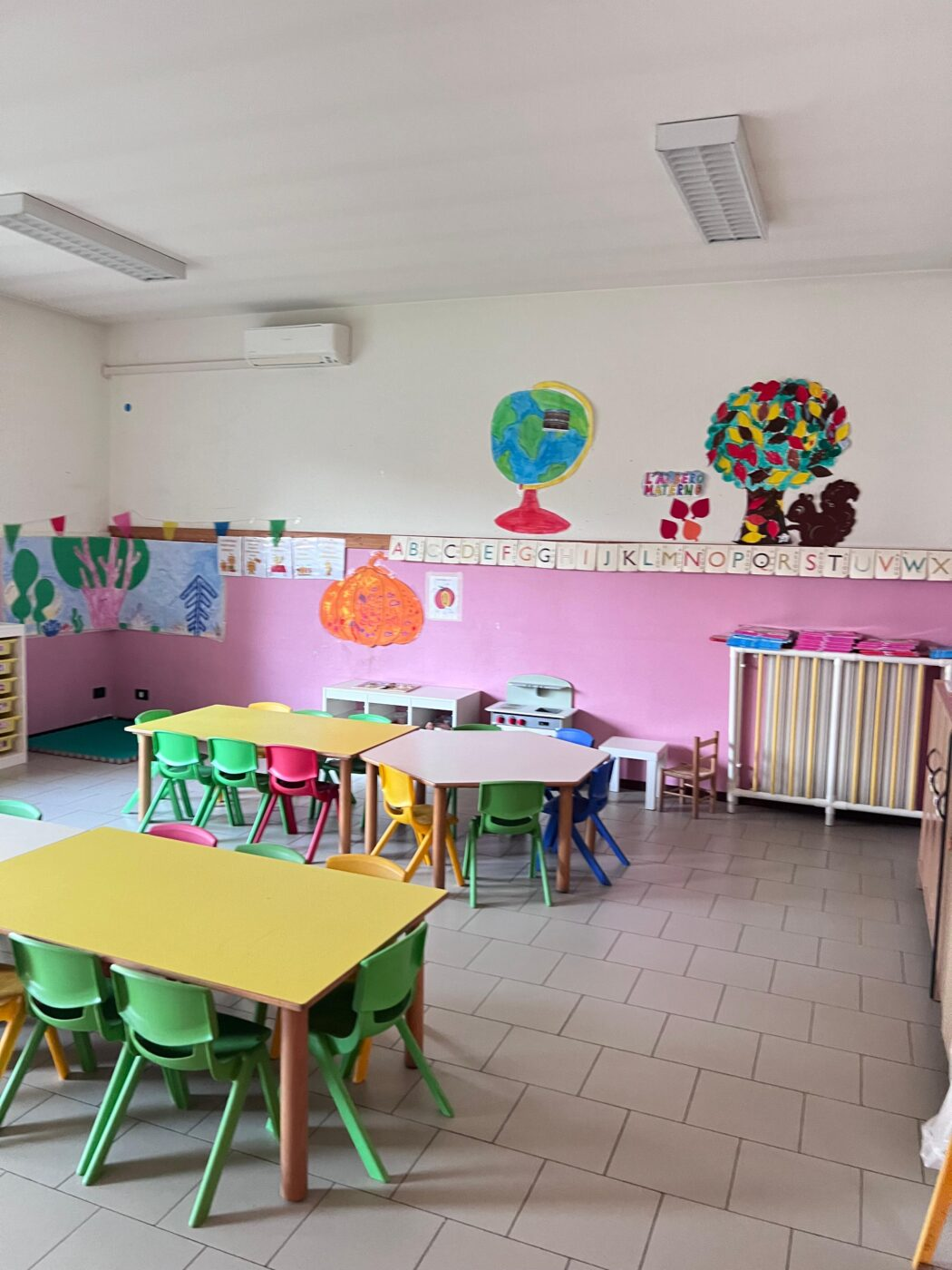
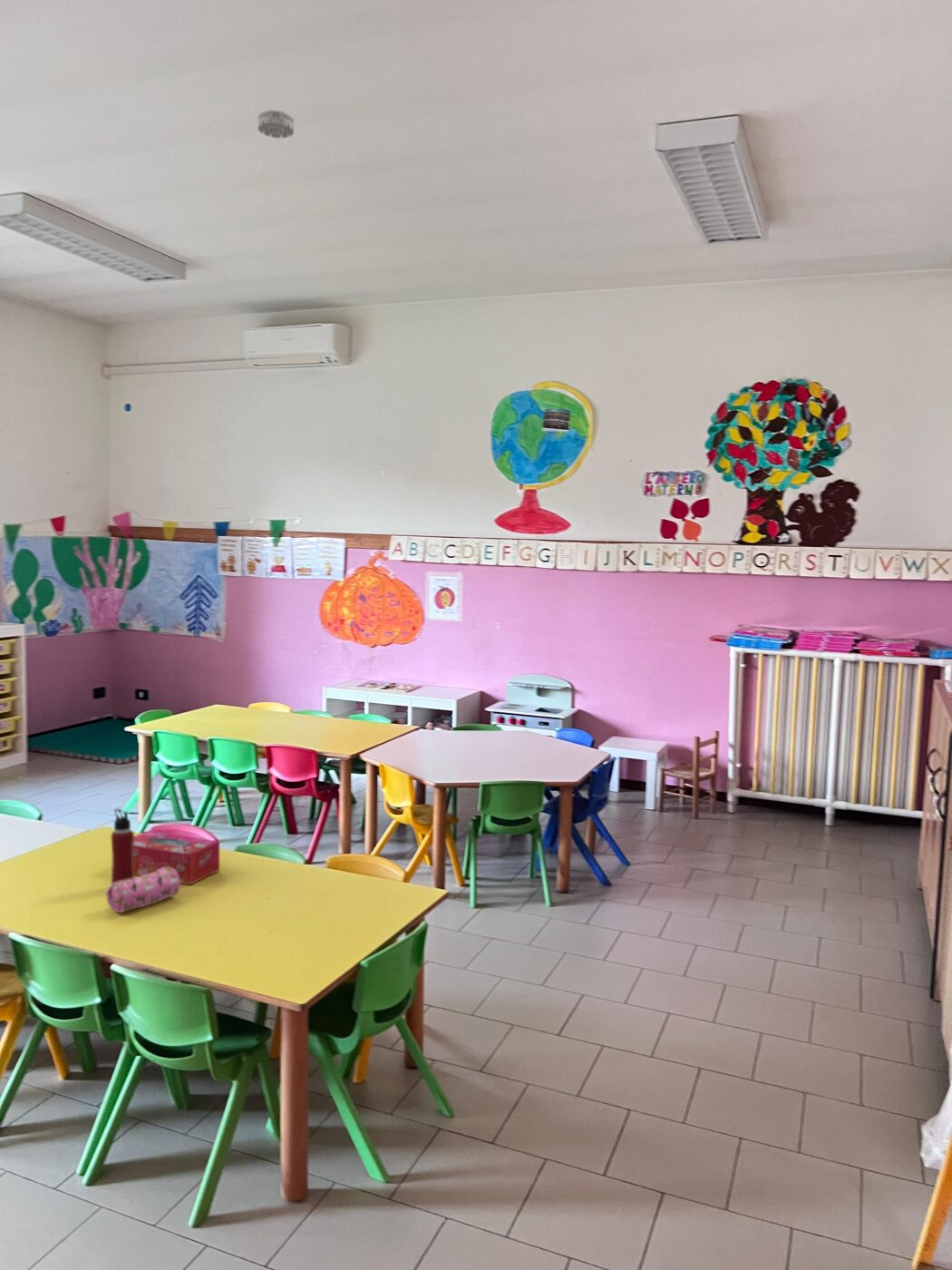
+ tissue box [133,830,220,885]
+ pencil case [105,867,180,913]
+ smoke detector [257,109,295,139]
+ water bottle [110,808,135,885]
